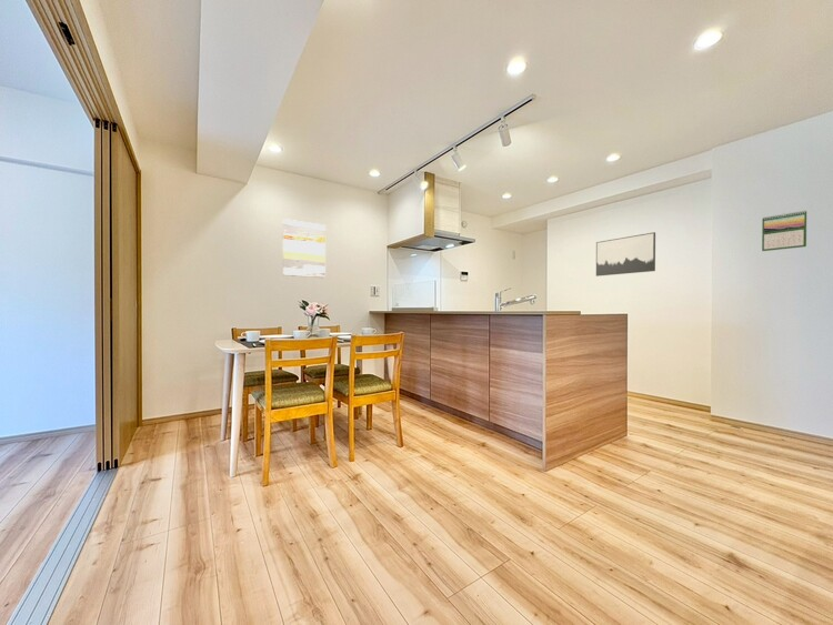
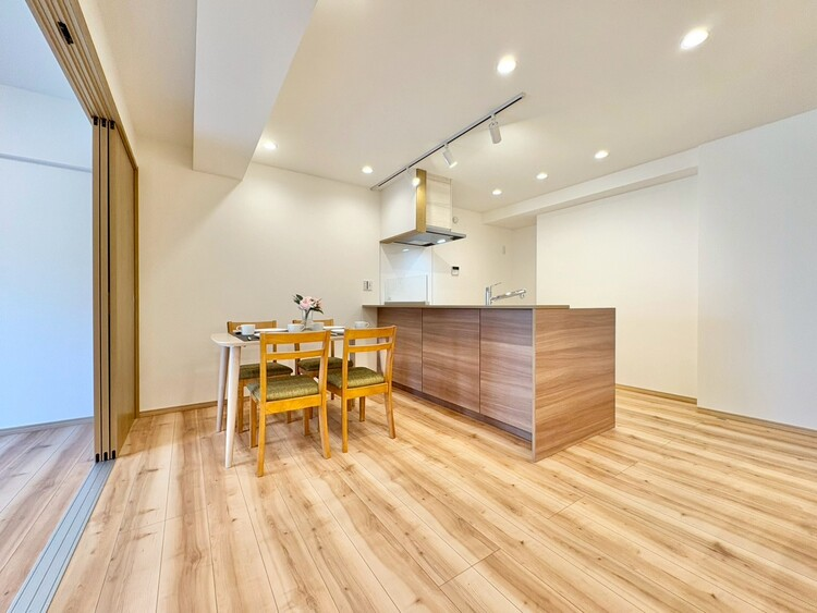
- calendar [761,210,807,252]
- wall art [282,218,327,279]
- wall art [595,231,656,278]
